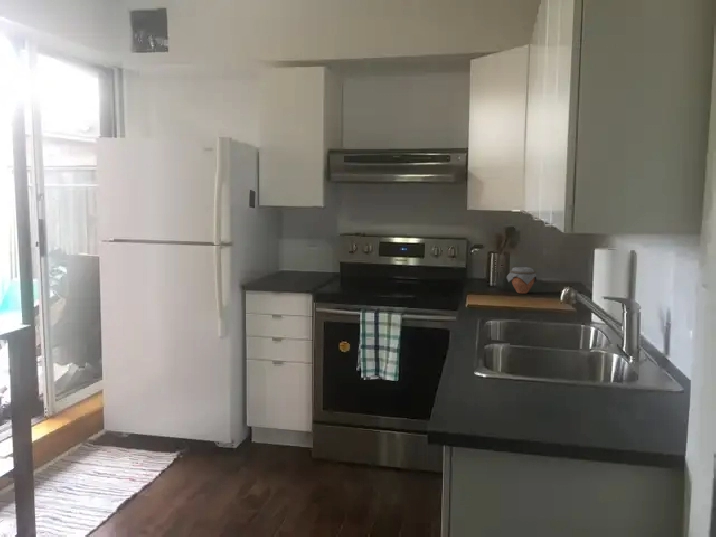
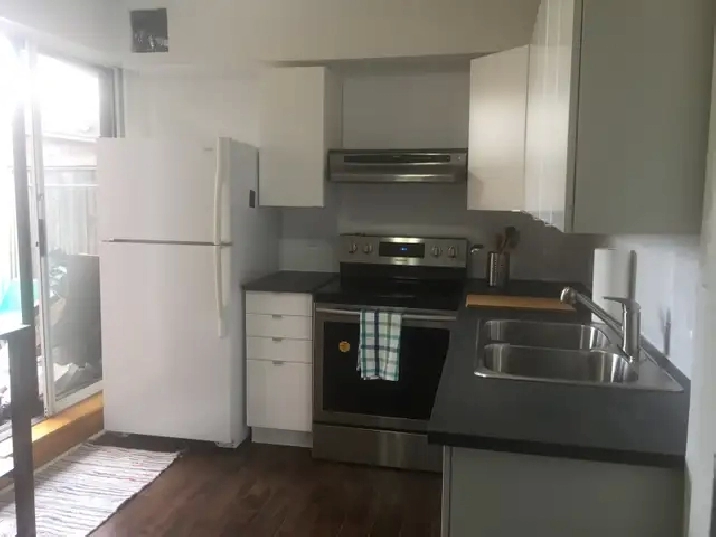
- jar [506,266,538,295]
